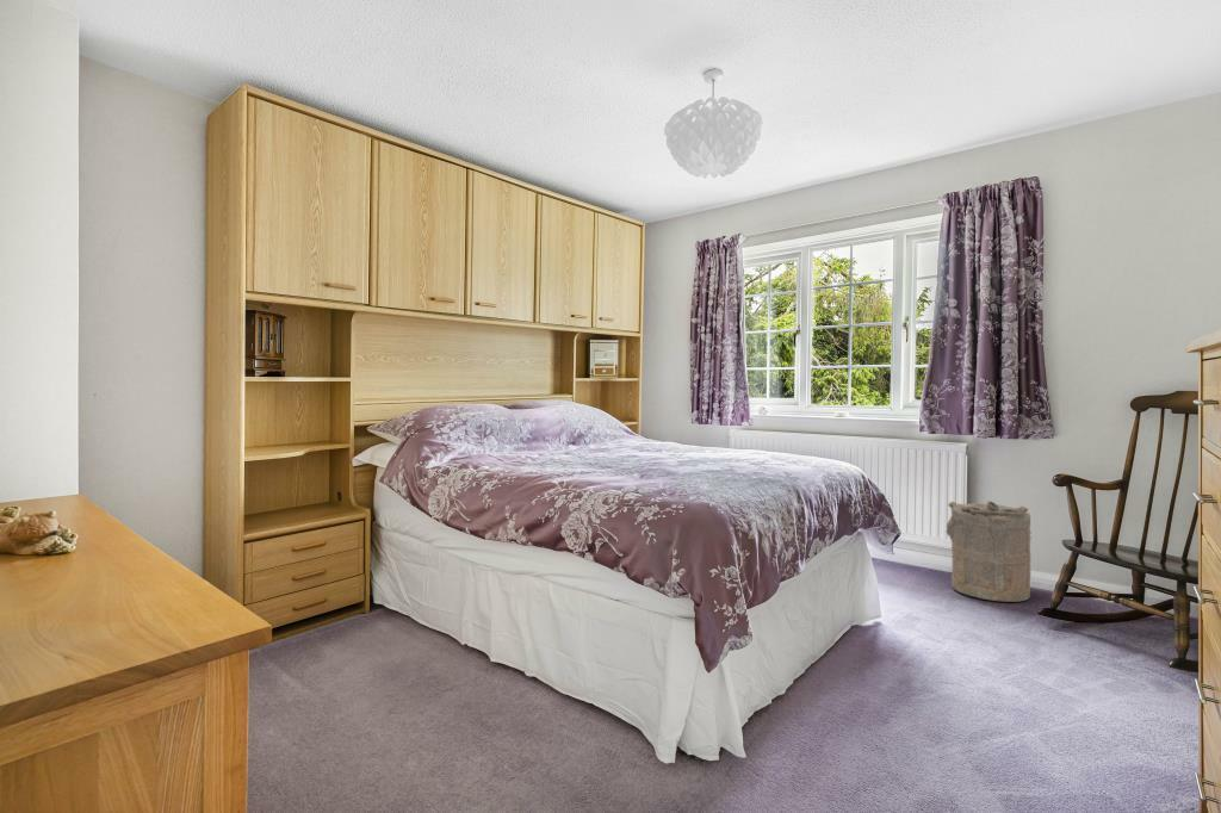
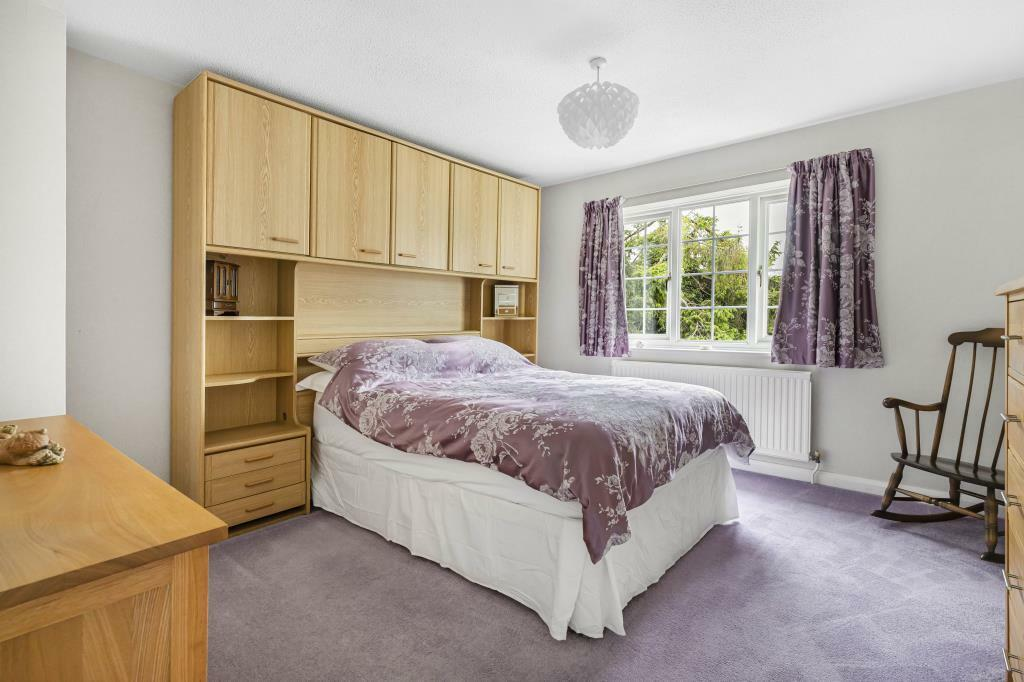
- laundry hamper [944,501,1033,603]
